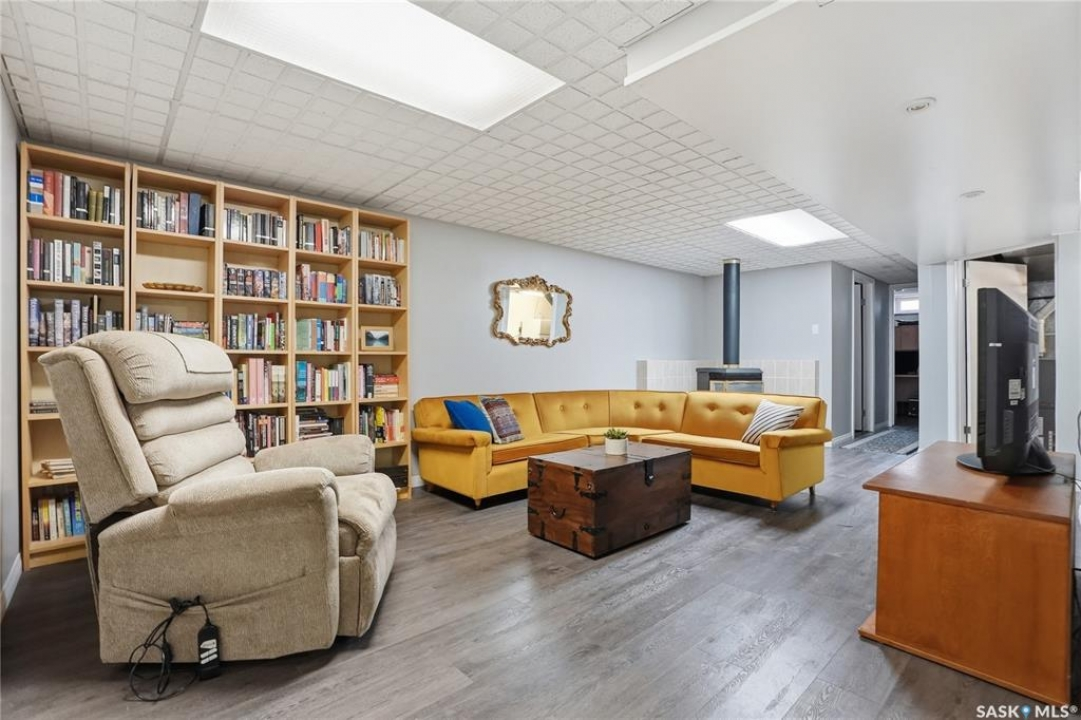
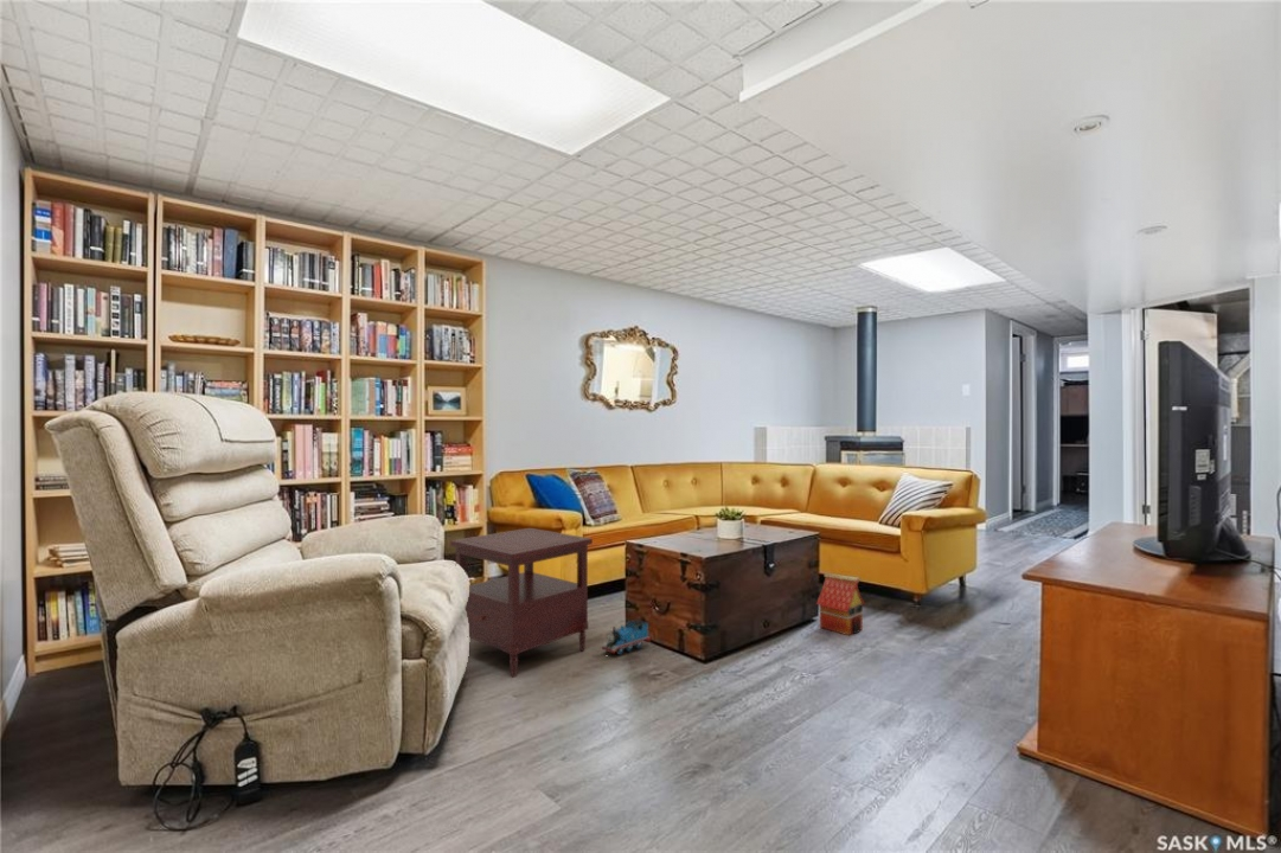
+ toy house [815,572,866,636]
+ toy train [601,618,652,656]
+ side table [449,527,594,679]
